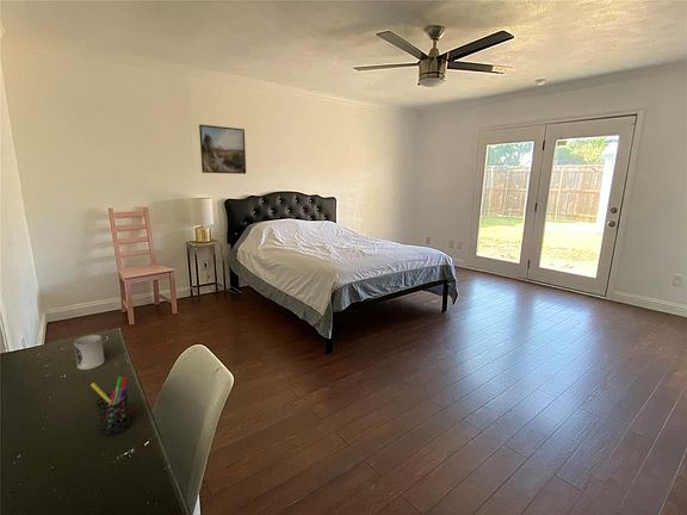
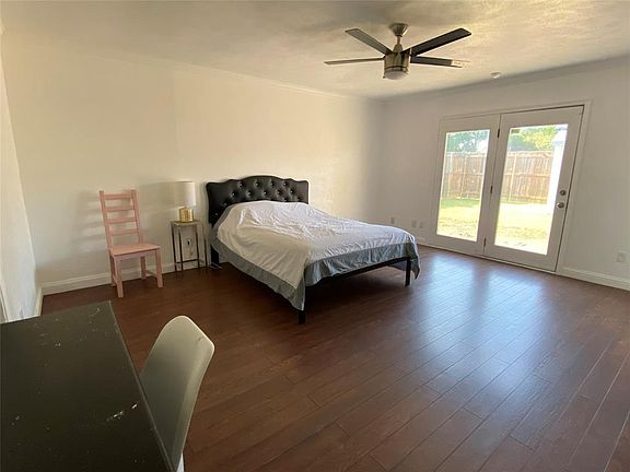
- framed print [198,124,247,175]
- cup [73,334,106,371]
- pen holder [89,376,131,436]
